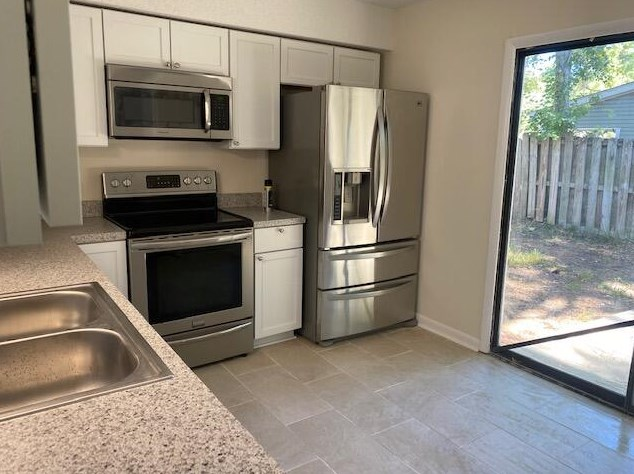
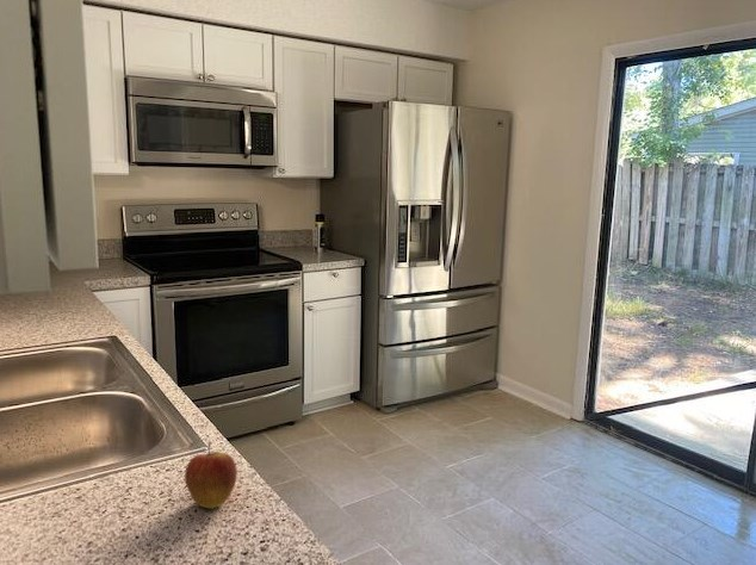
+ apple [184,441,238,510]
